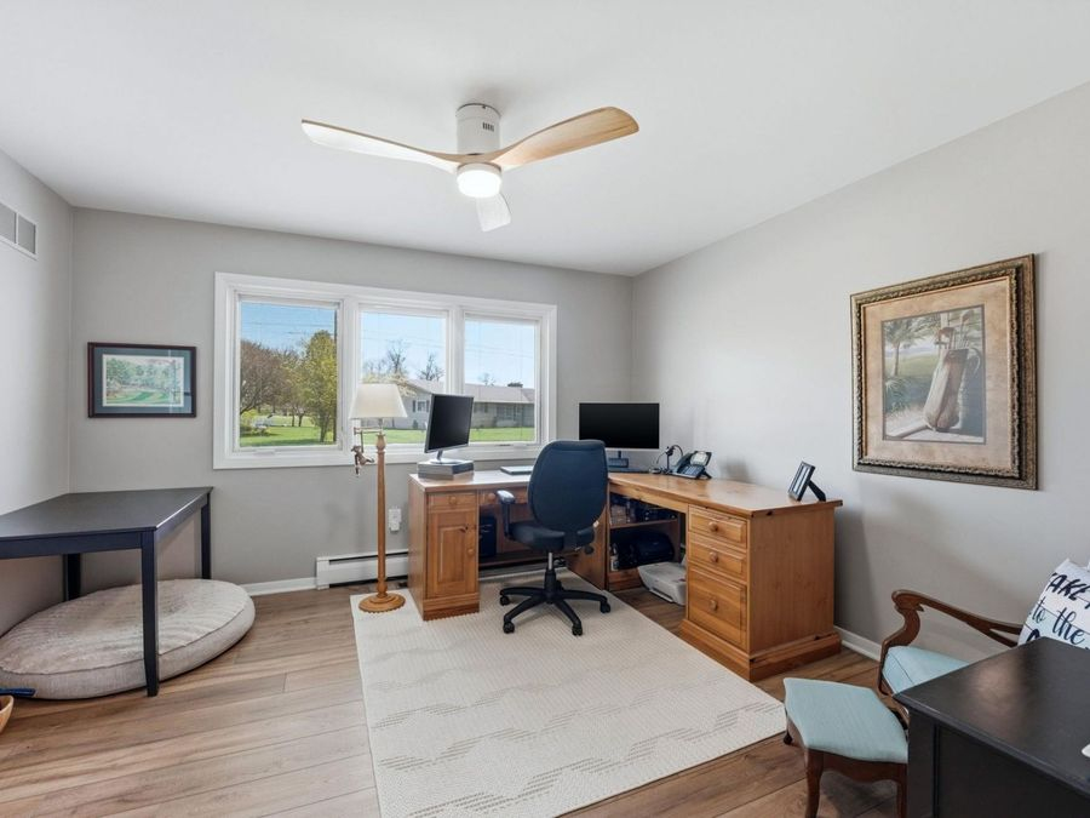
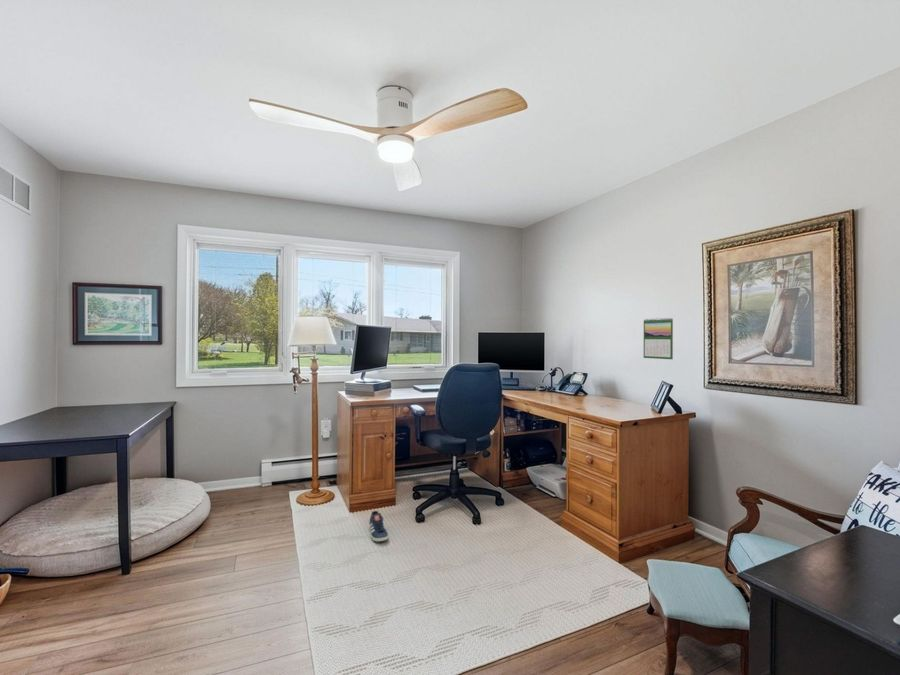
+ calendar [643,317,674,360]
+ sneaker [368,510,389,542]
